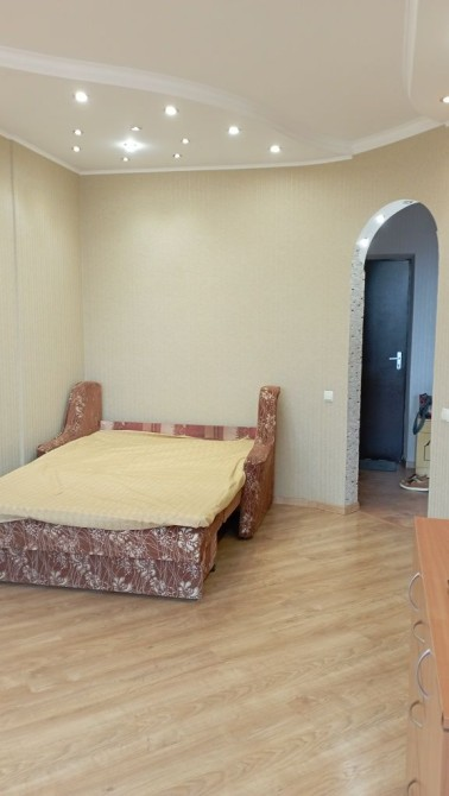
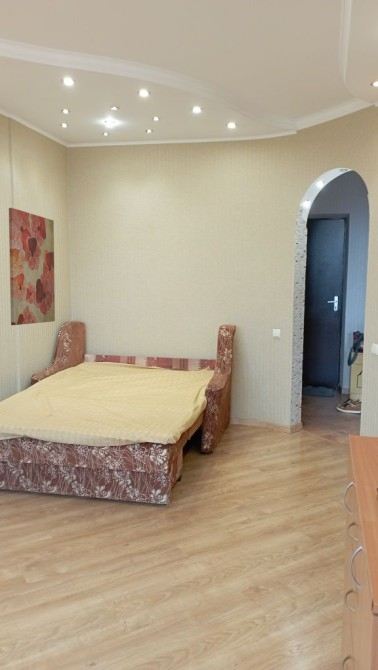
+ wall art [8,207,56,326]
